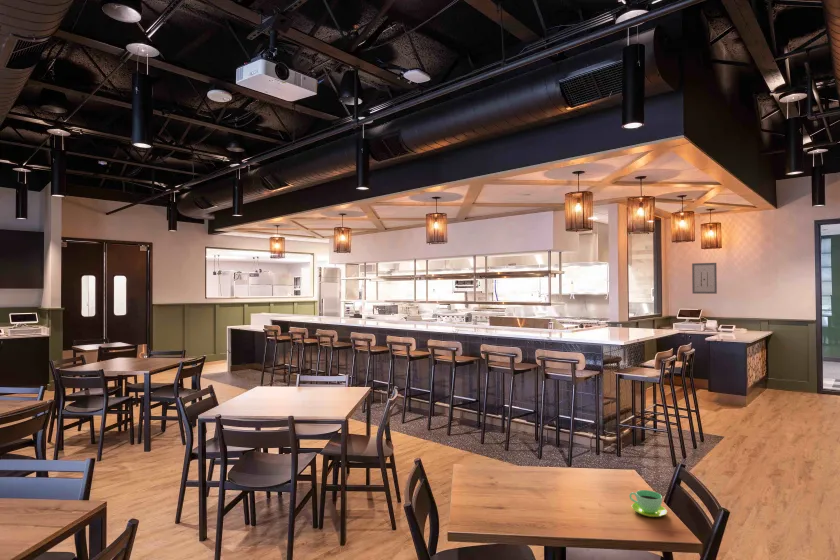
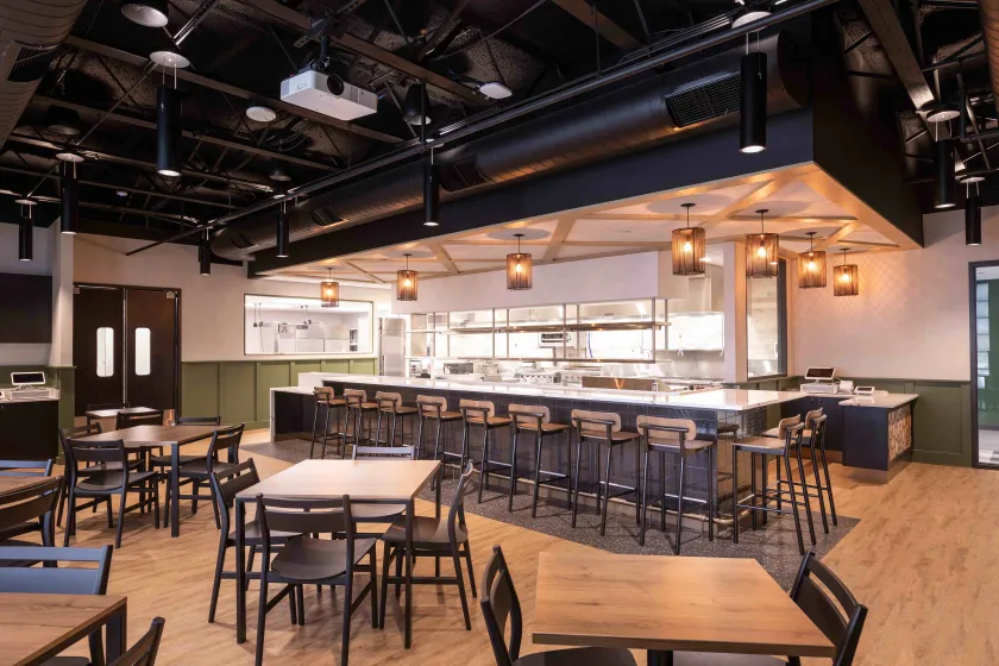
- cup [628,489,668,518]
- wall art [691,262,718,295]
